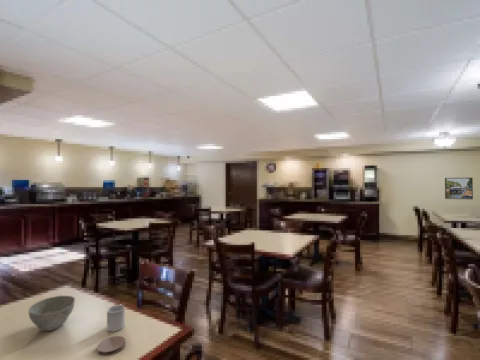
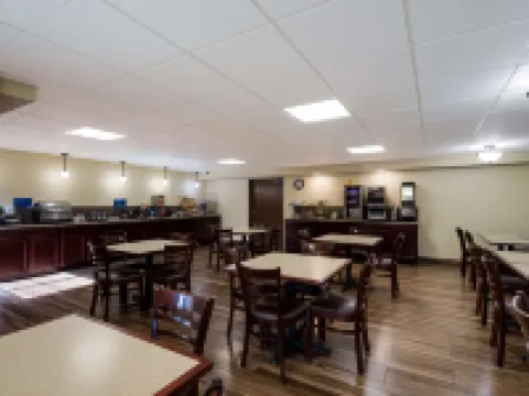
- cup [106,303,126,333]
- coaster [96,335,127,357]
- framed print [444,177,474,200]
- bowl [28,295,76,332]
